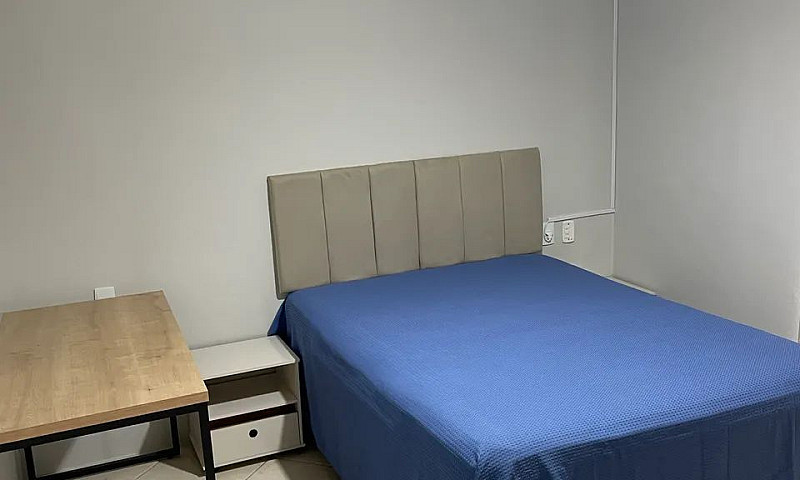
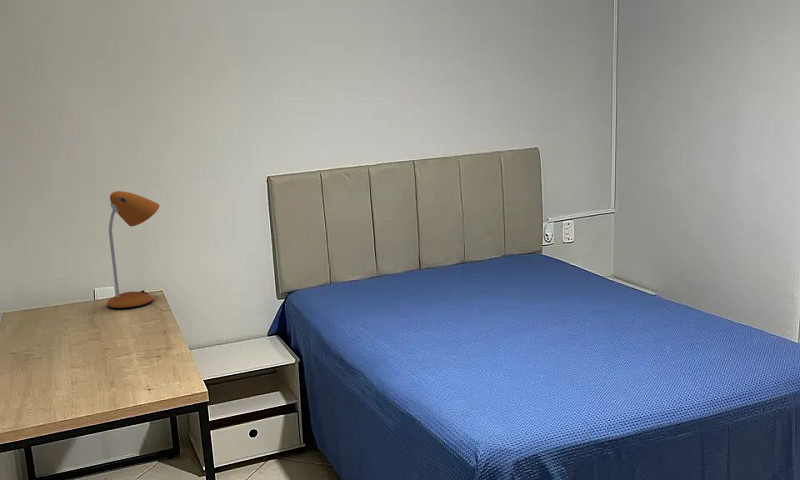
+ desk lamp [106,190,160,310]
